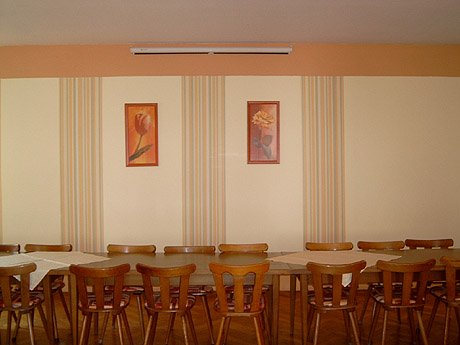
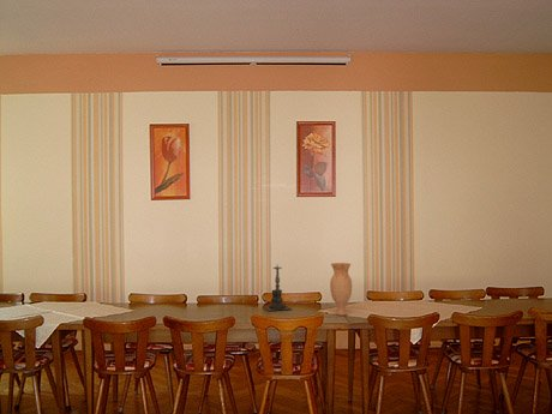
+ vase [329,262,353,317]
+ candle holder [263,265,293,312]
